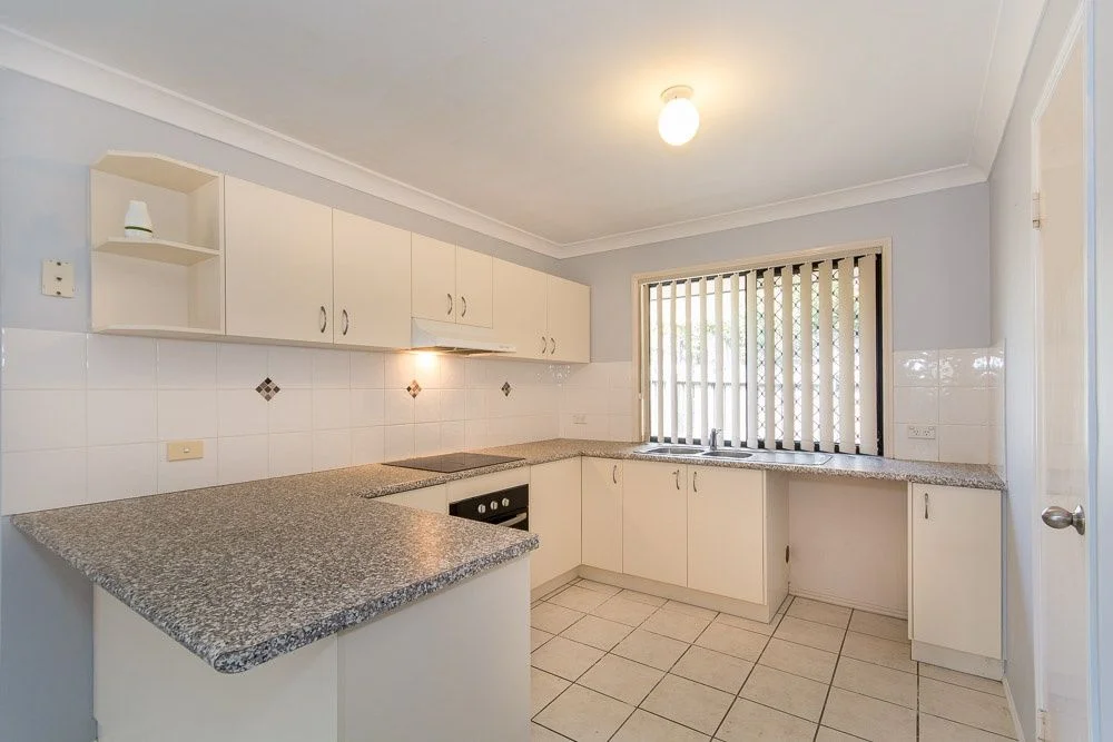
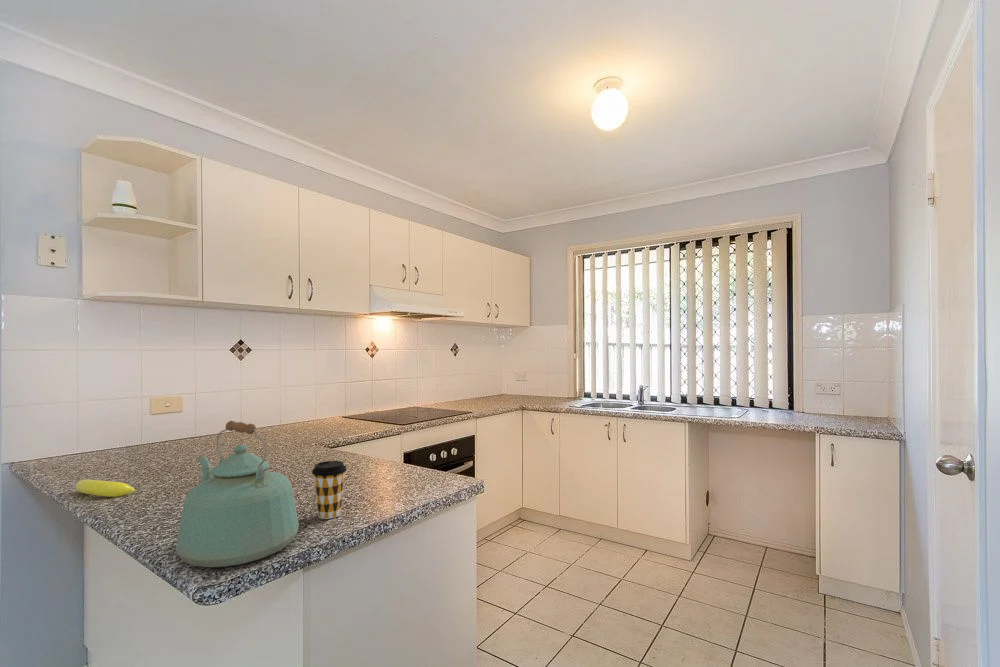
+ kettle [175,420,300,568]
+ coffee cup [311,460,347,520]
+ banana [75,478,136,498]
